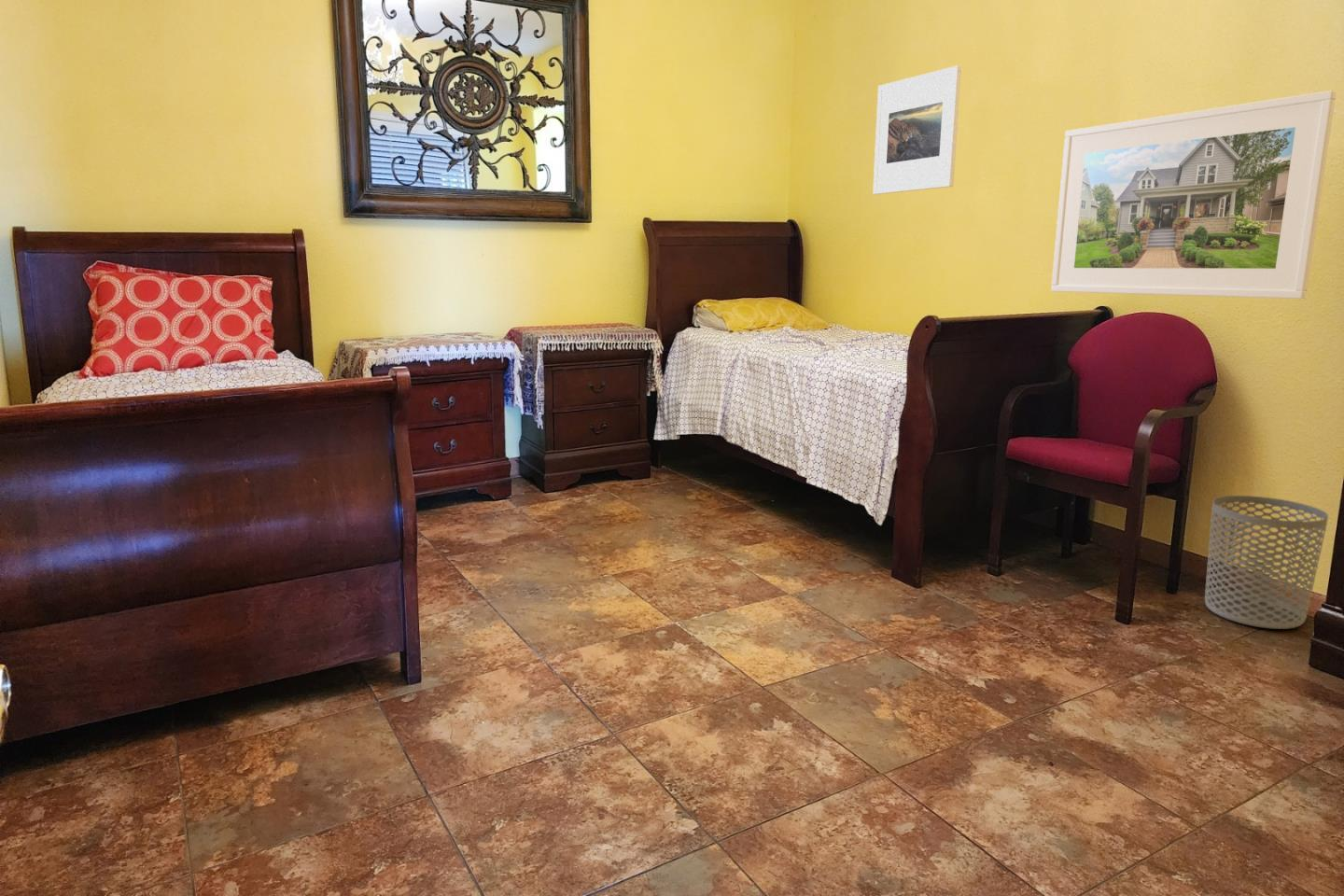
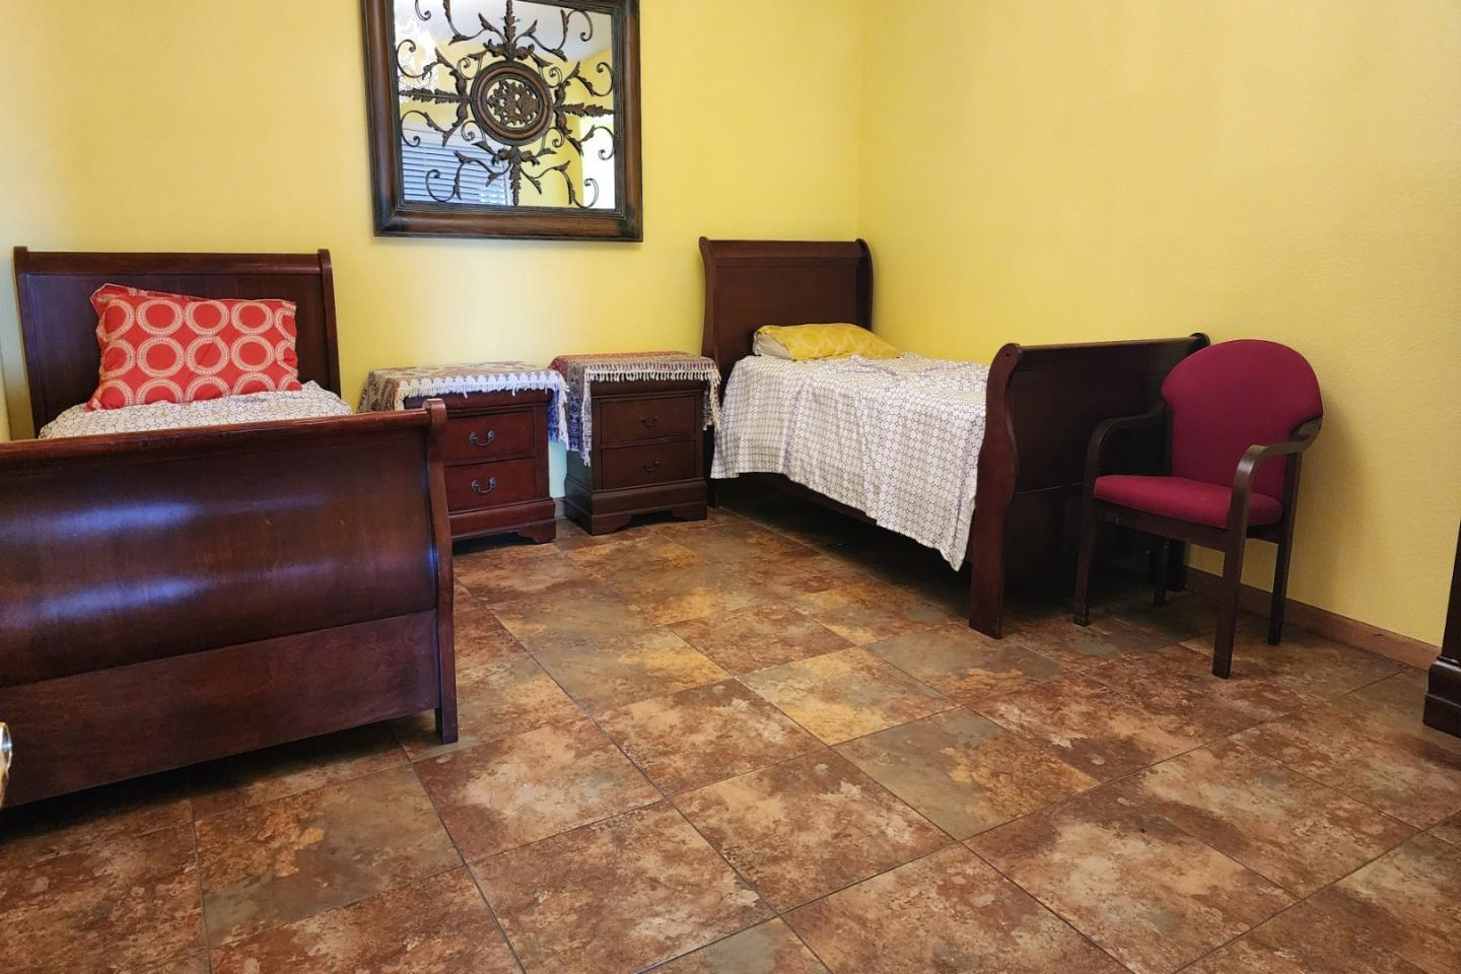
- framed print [872,64,962,195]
- waste bin [1204,495,1329,630]
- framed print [1050,90,1337,300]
